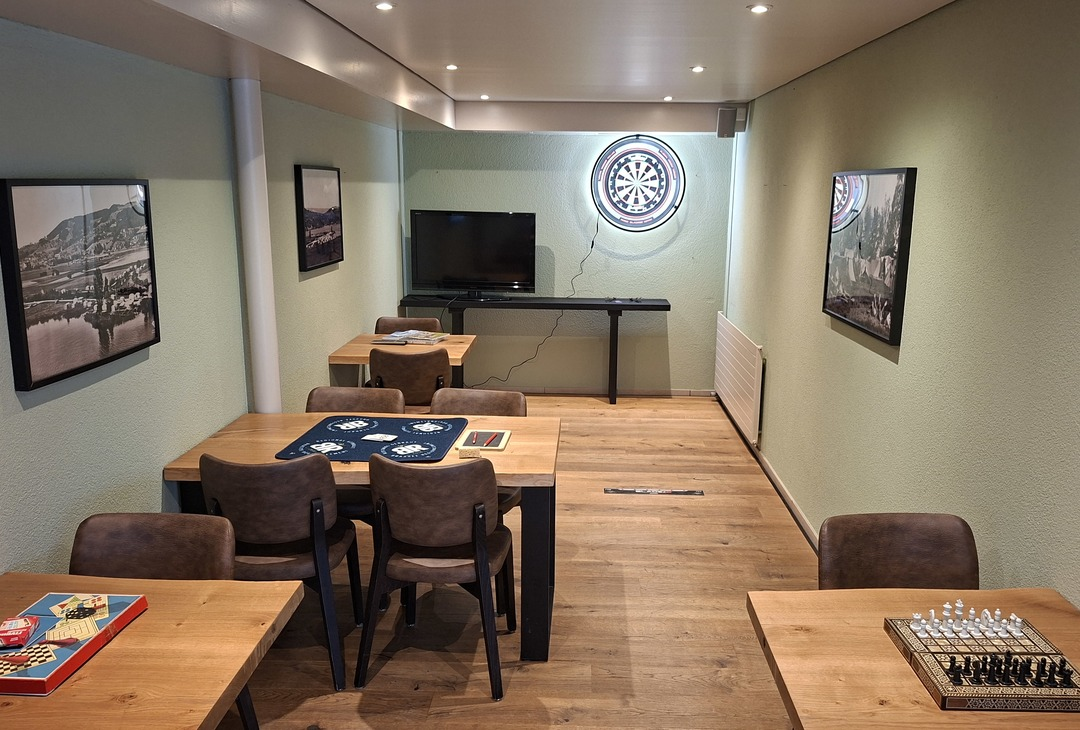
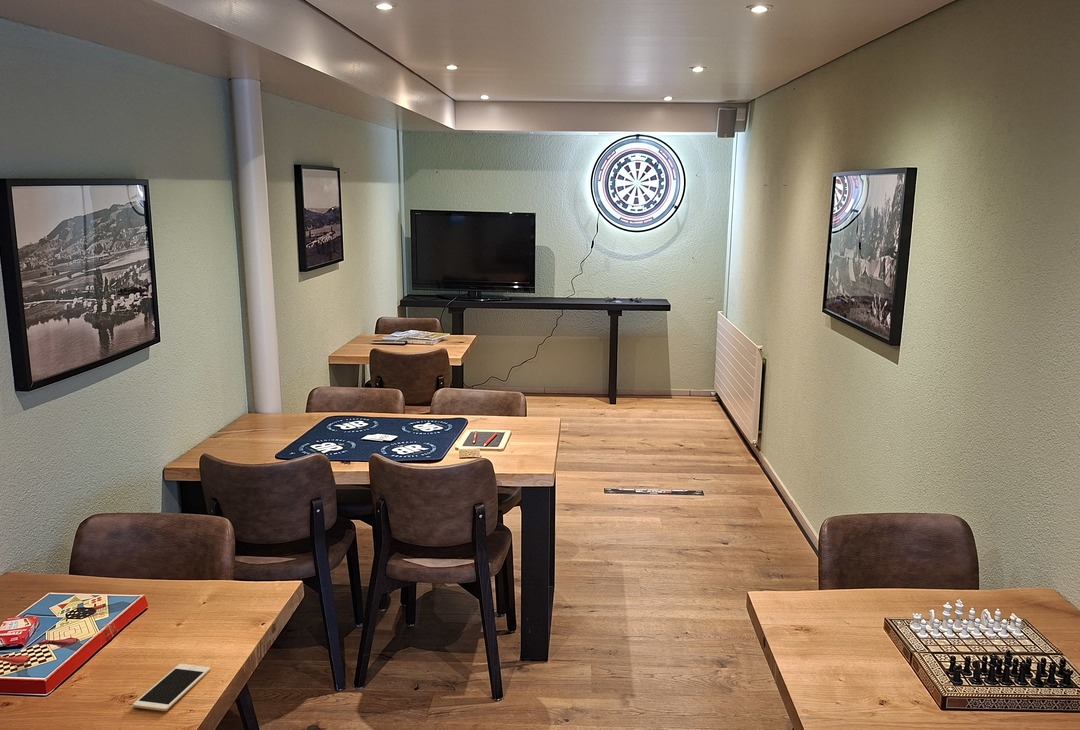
+ cell phone [132,663,212,712]
